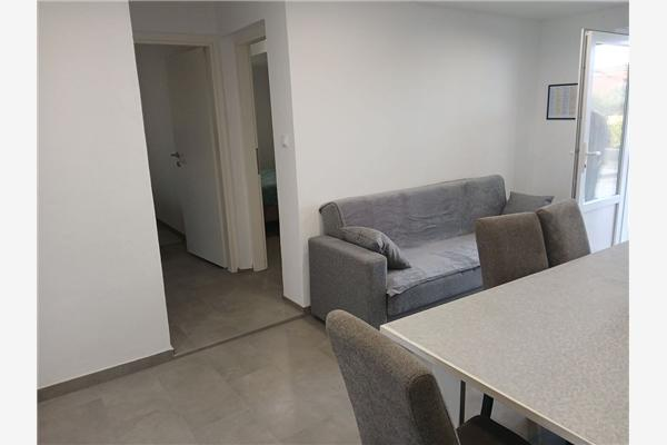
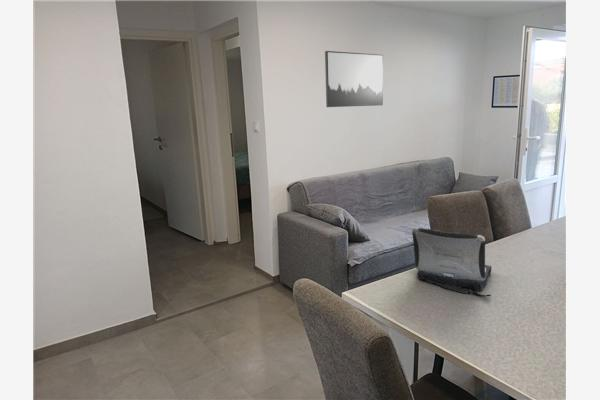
+ wall art [324,50,384,108]
+ laptop [411,227,492,297]
